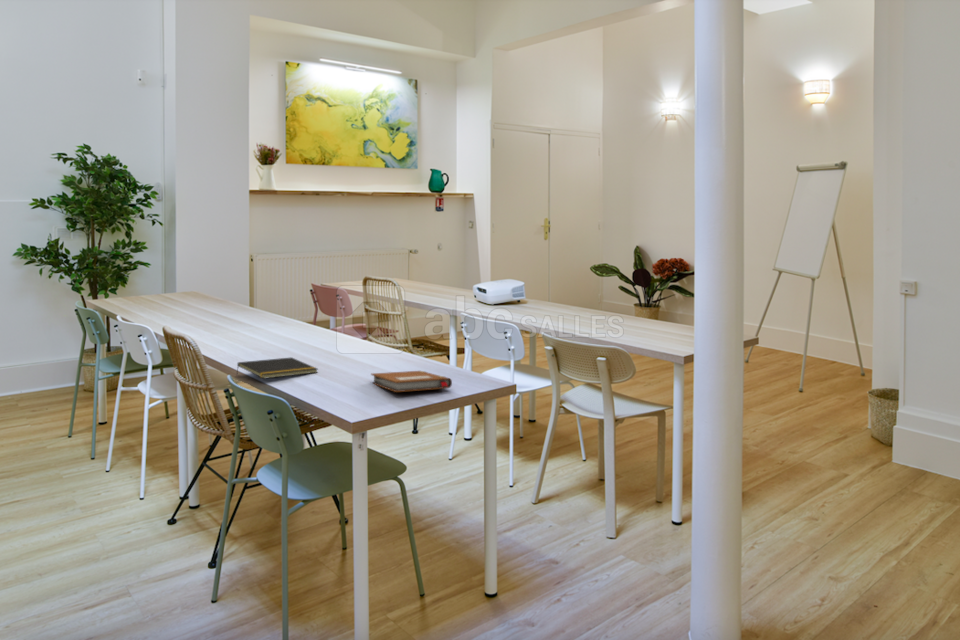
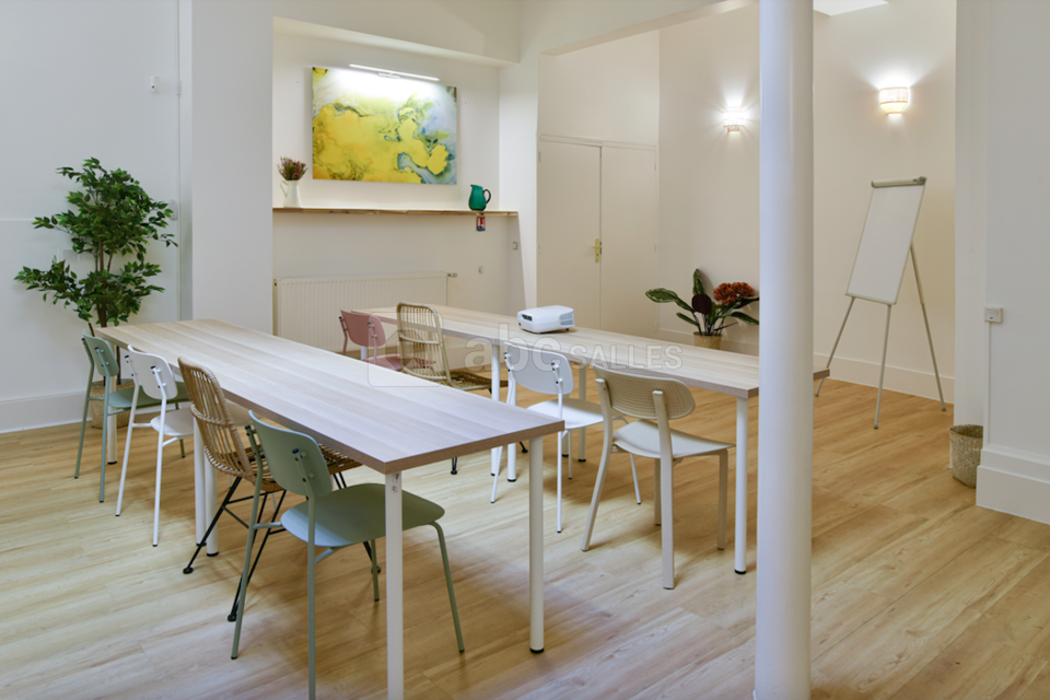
- notebook [370,370,453,393]
- notepad [235,356,319,380]
